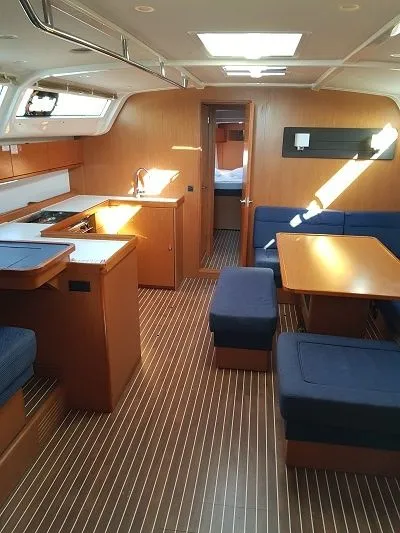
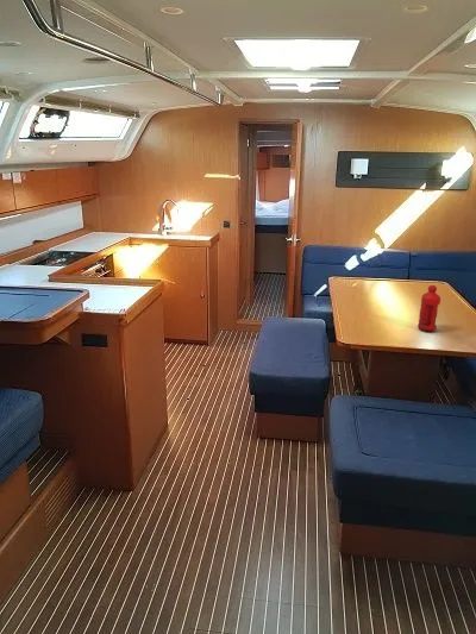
+ water bottle [416,284,441,332]
